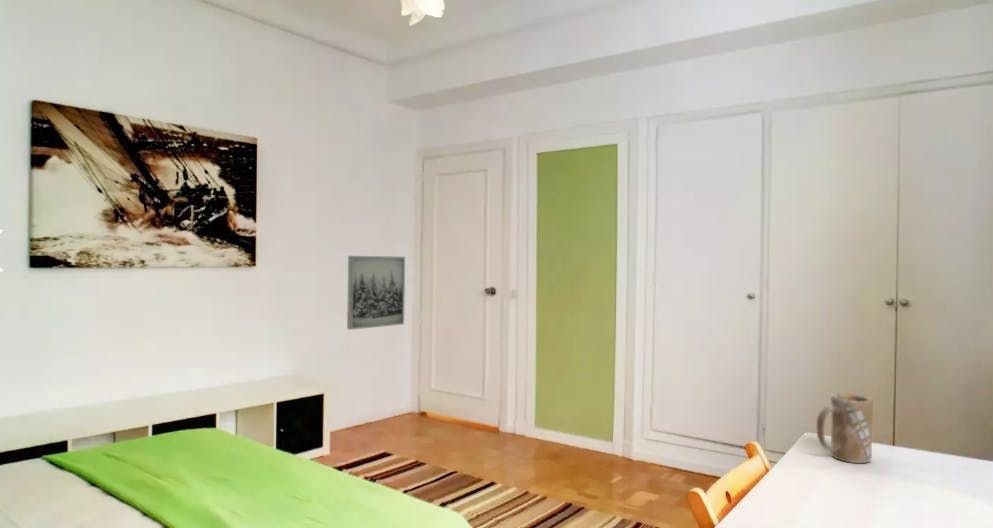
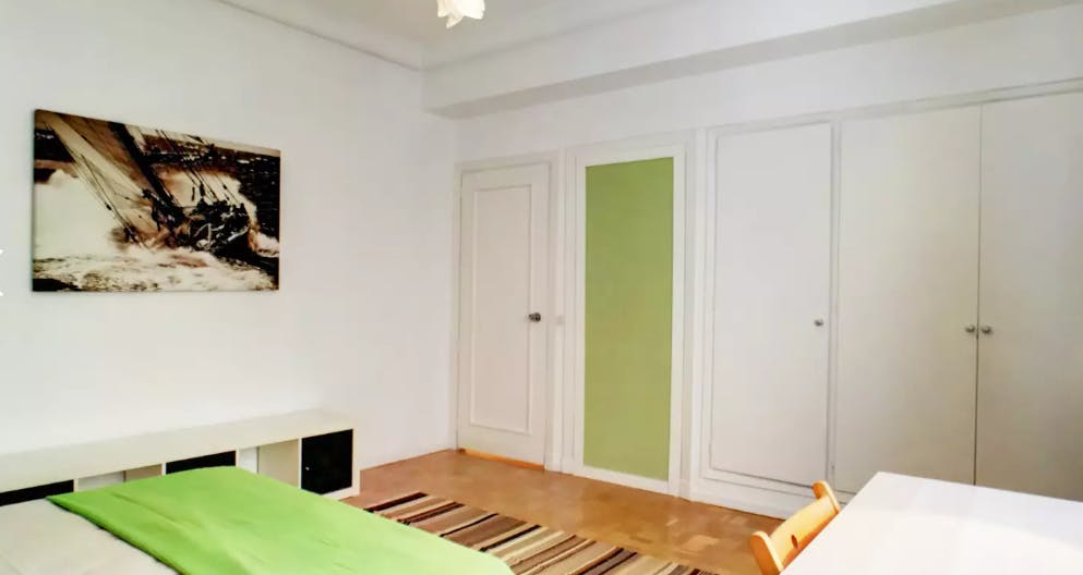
- mug [816,392,874,464]
- wall art [346,255,406,331]
